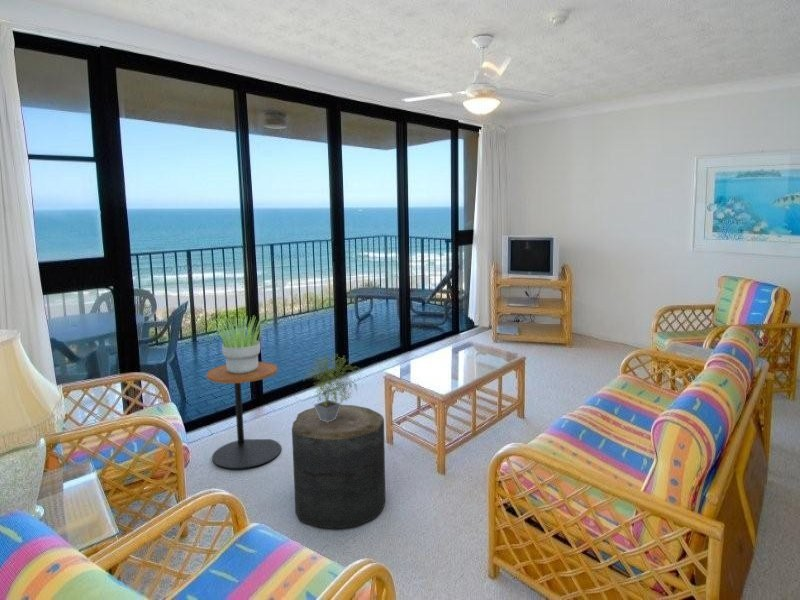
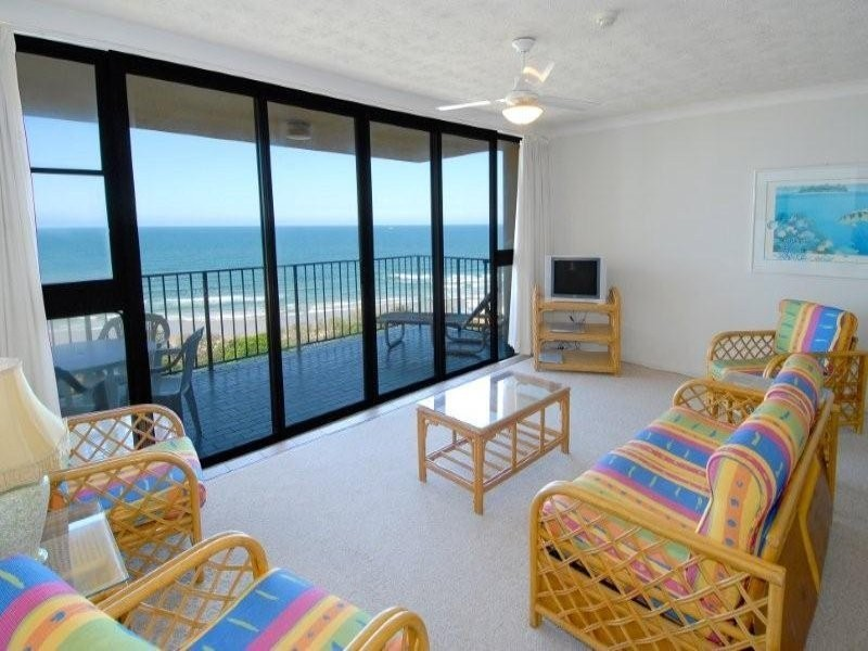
- side table [205,361,282,470]
- stool [291,404,386,530]
- potted plant [209,315,271,373]
- potted plant [303,350,362,422]
